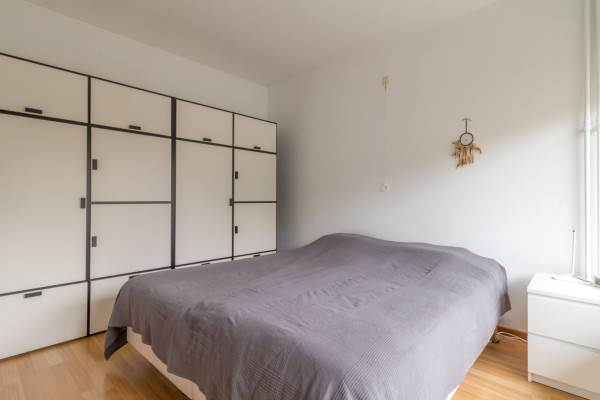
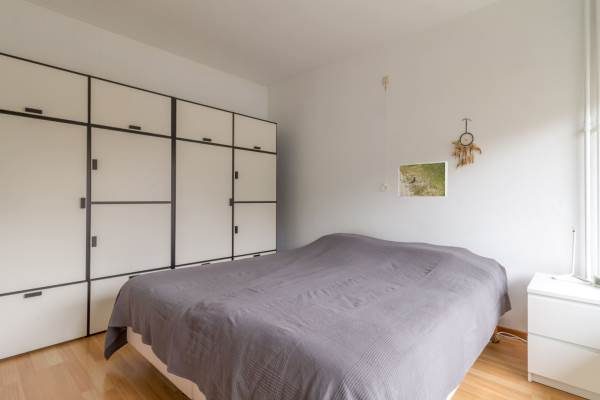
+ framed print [398,161,448,198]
